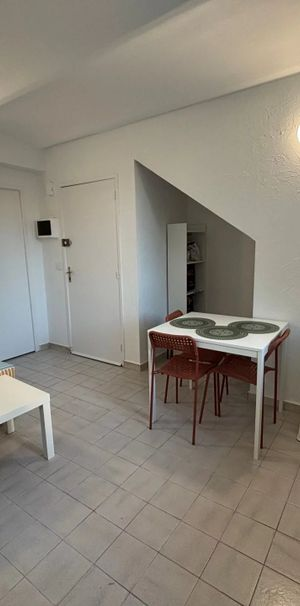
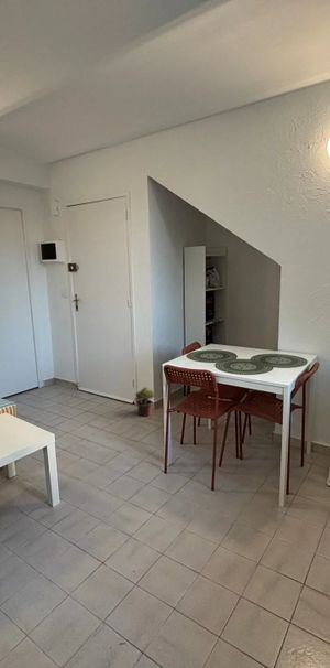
+ potted plant [133,386,156,417]
